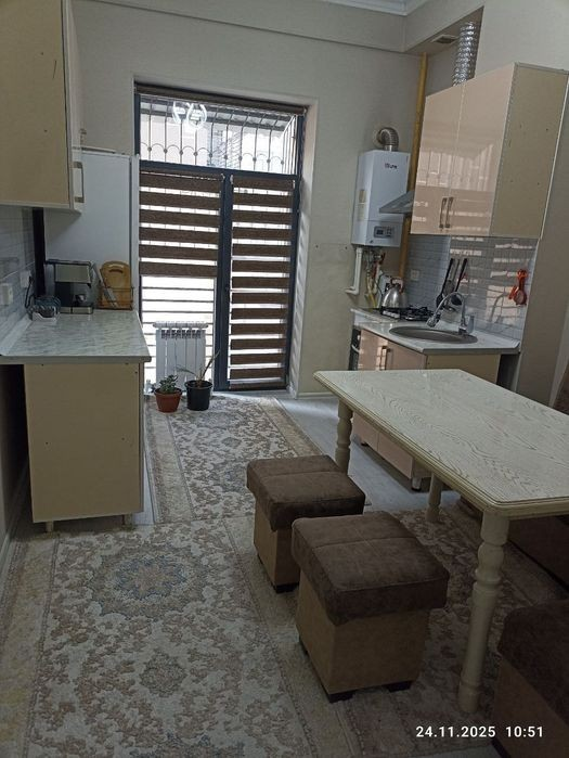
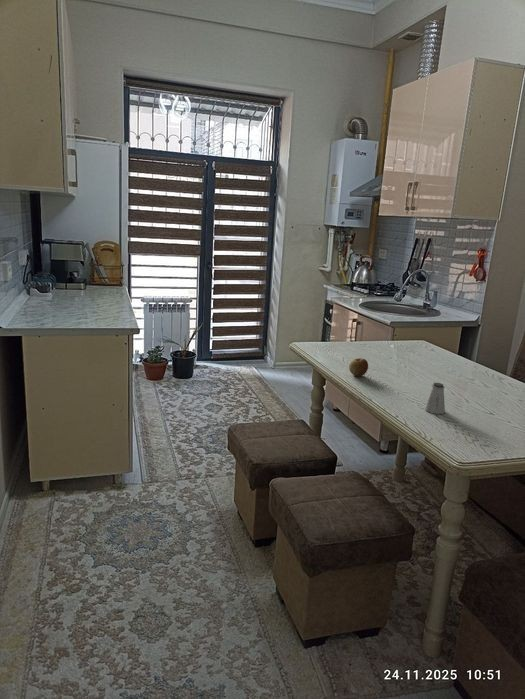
+ apple [348,357,369,377]
+ saltshaker [423,382,446,415]
